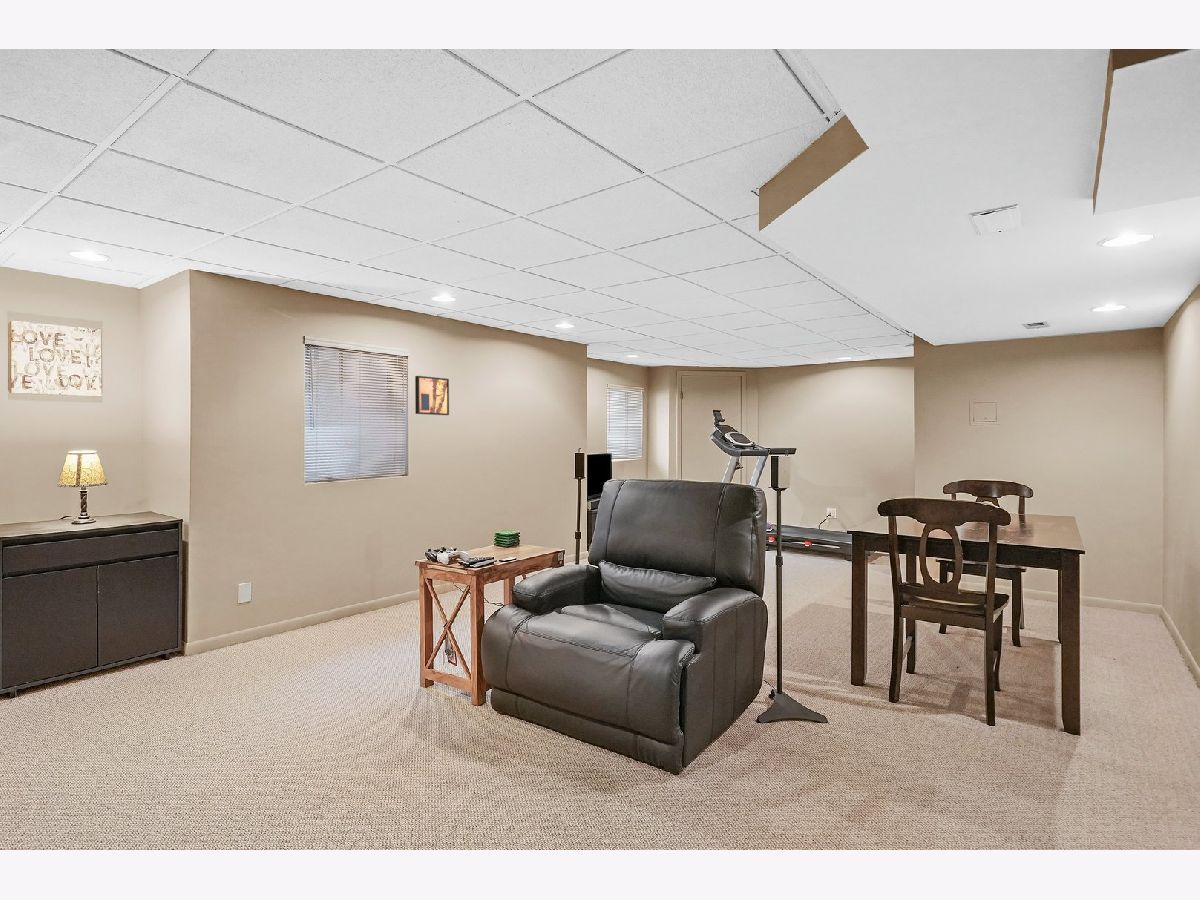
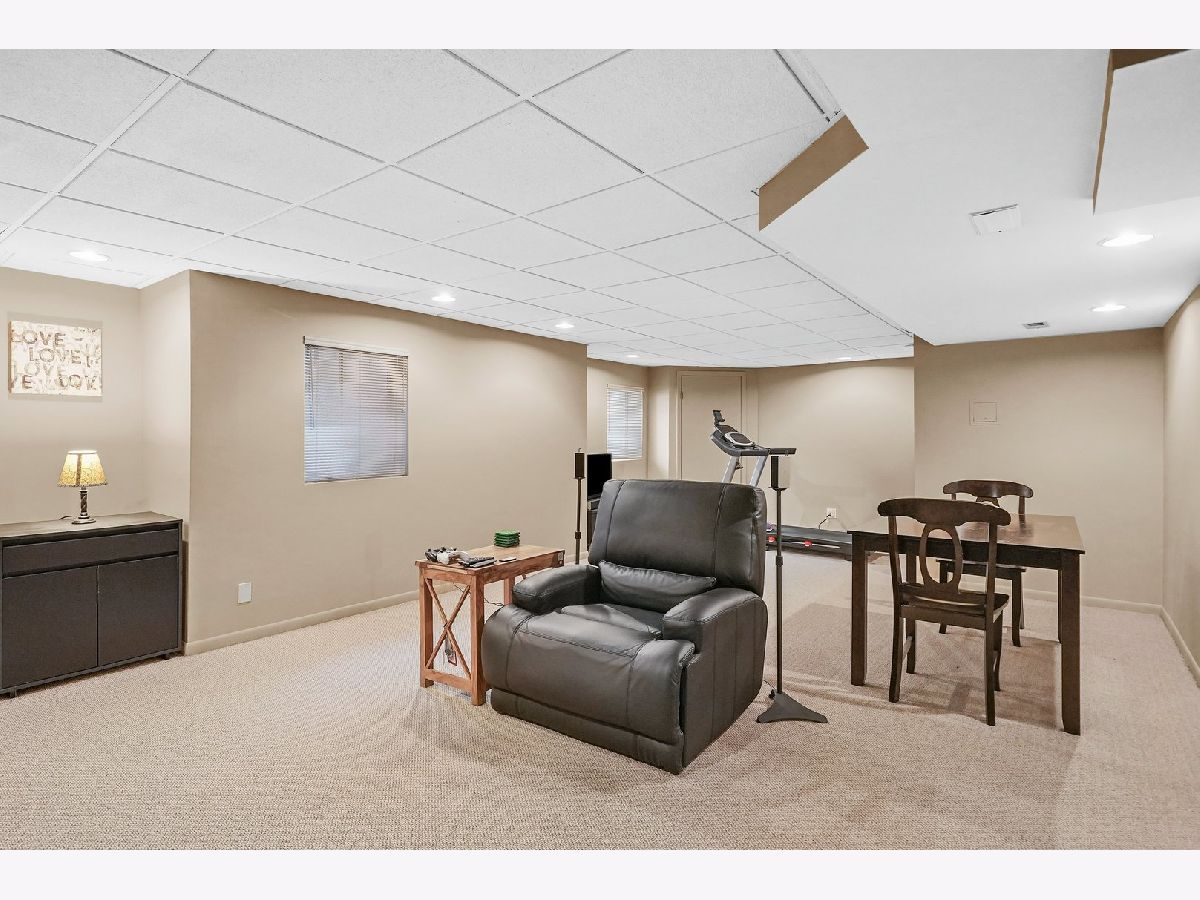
- wall art [414,375,450,416]
